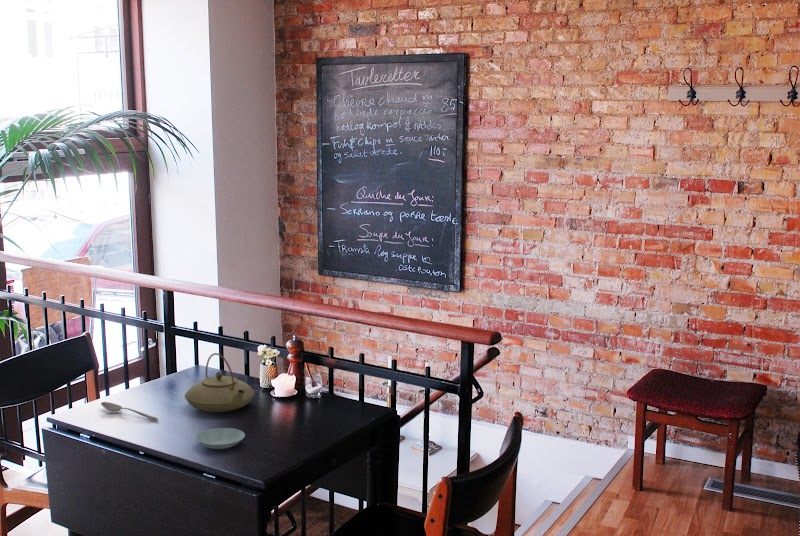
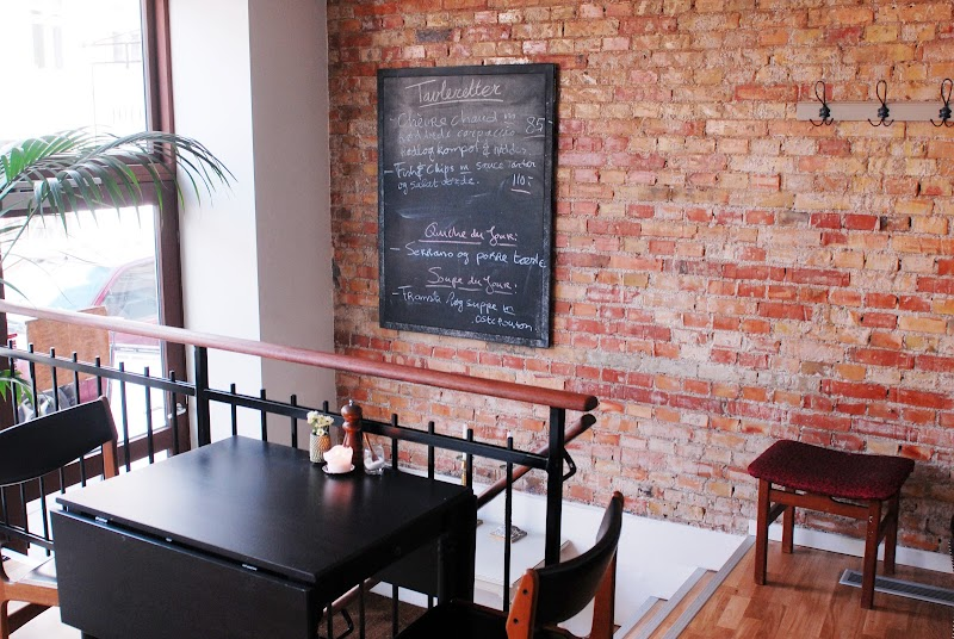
- teapot [183,352,256,413]
- saucer [194,427,246,450]
- spoon [100,401,159,421]
